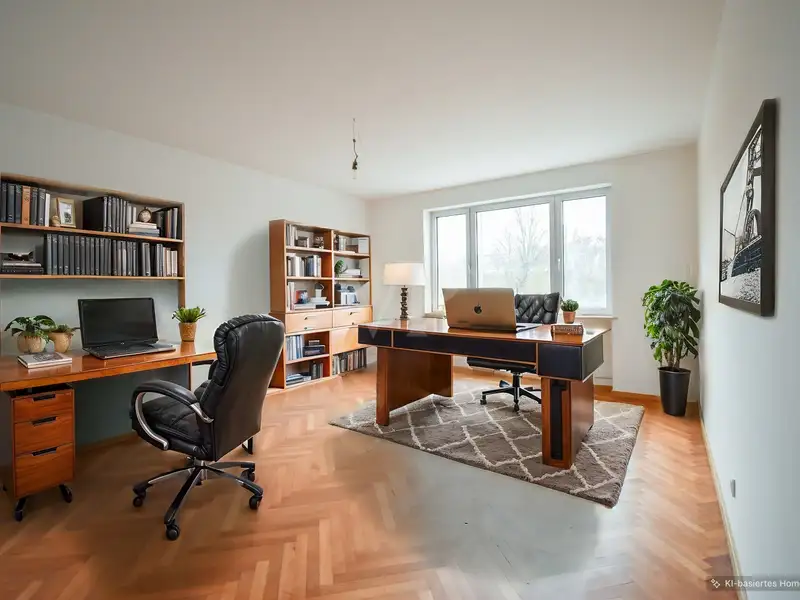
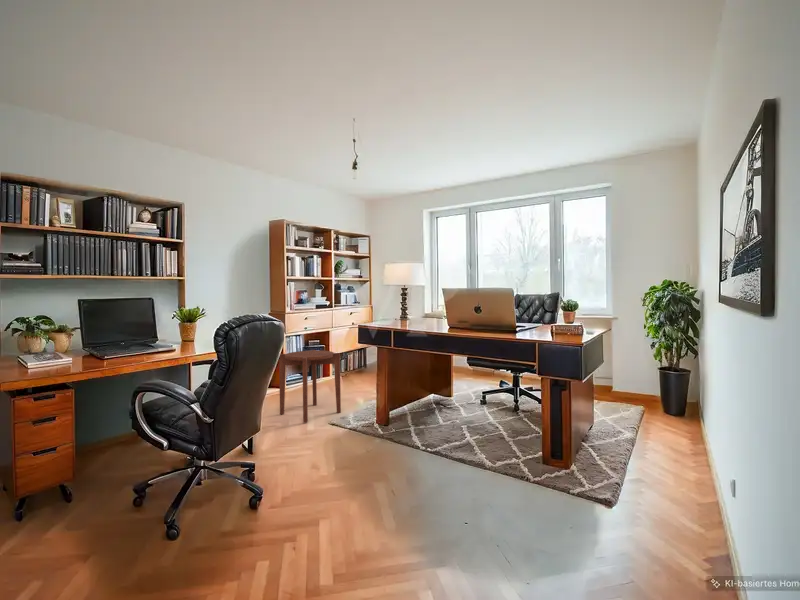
+ side table [278,349,342,423]
